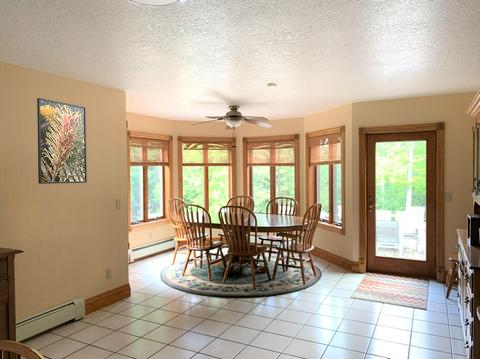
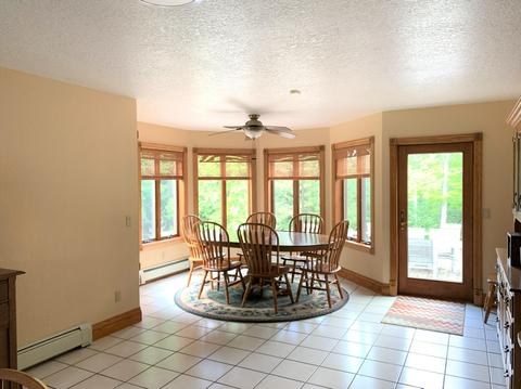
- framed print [36,97,88,185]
